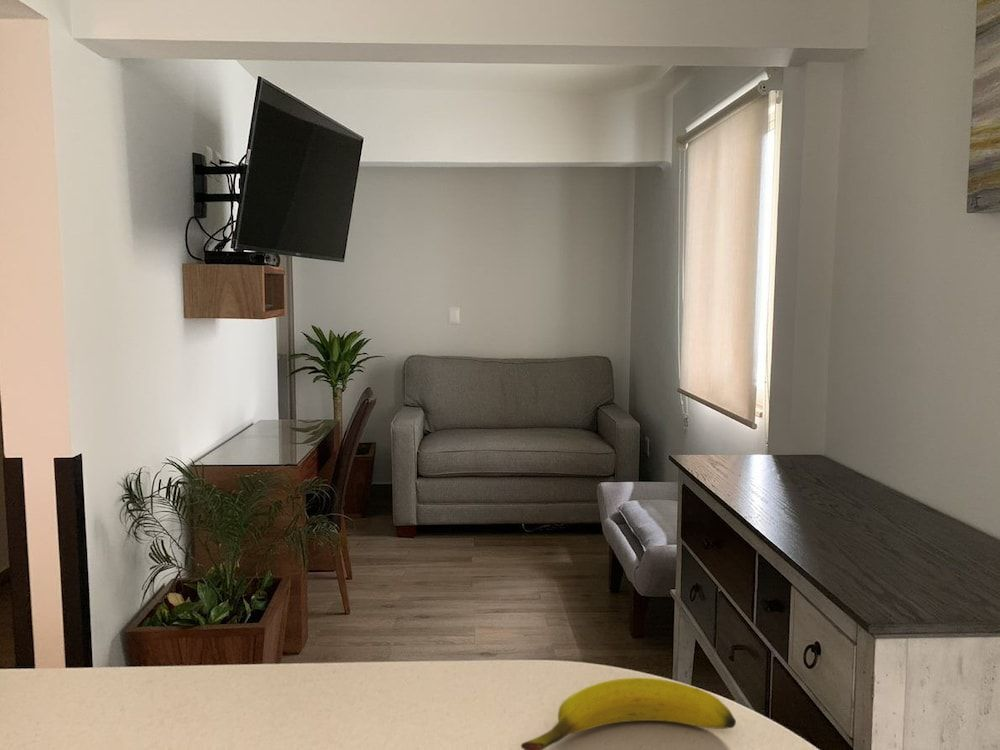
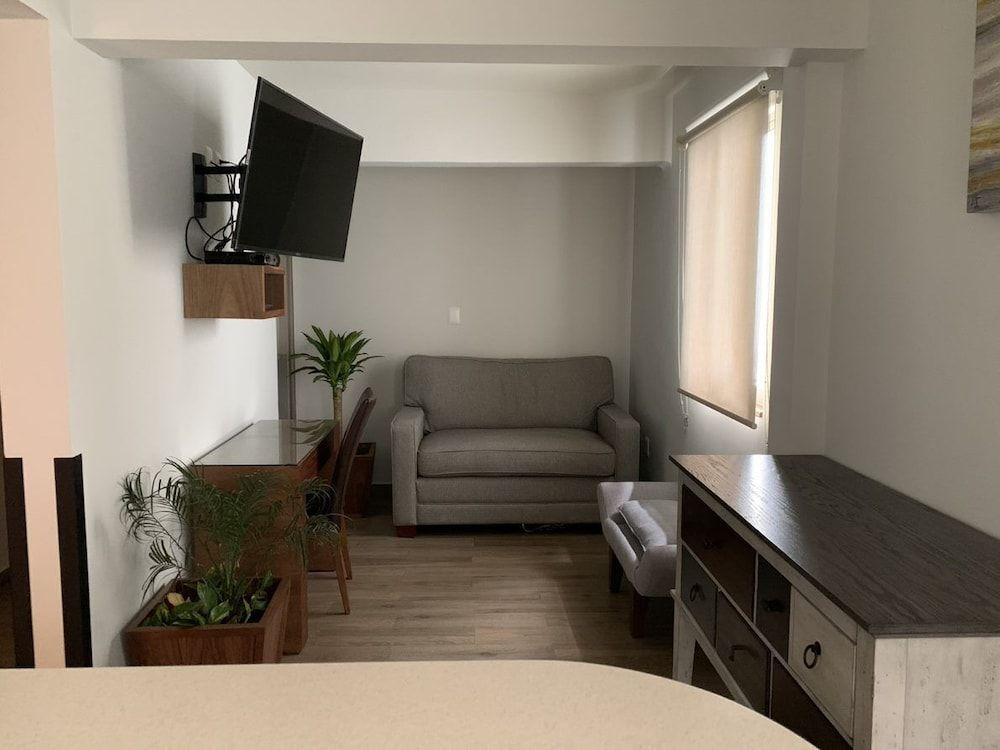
- banana [520,677,737,750]
